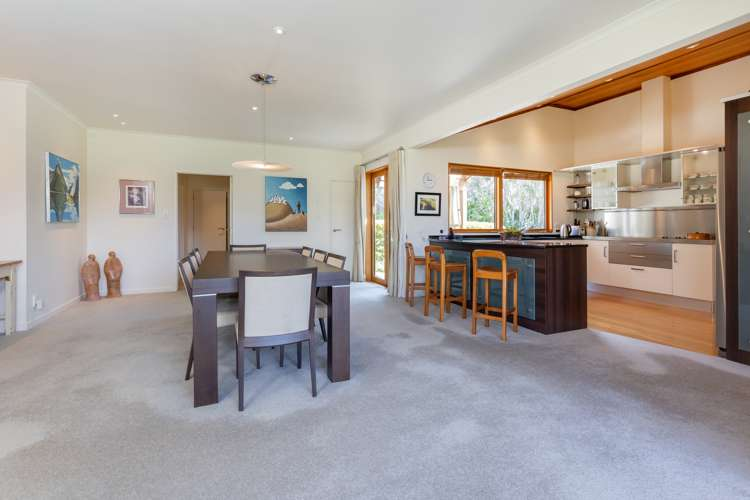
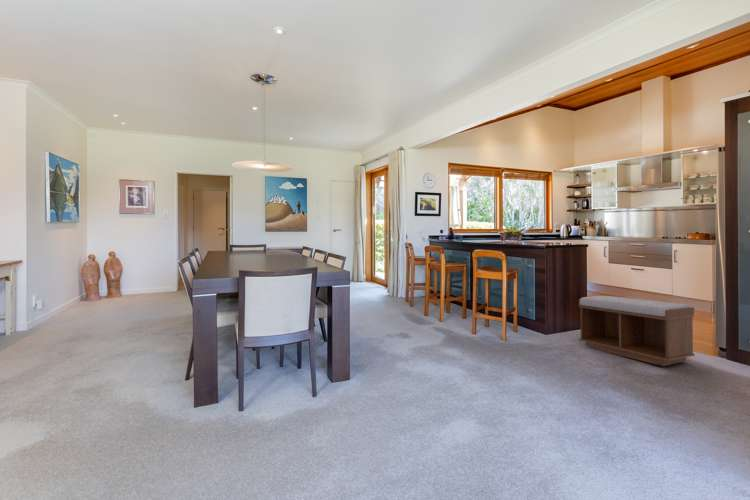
+ bench [578,295,696,367]
